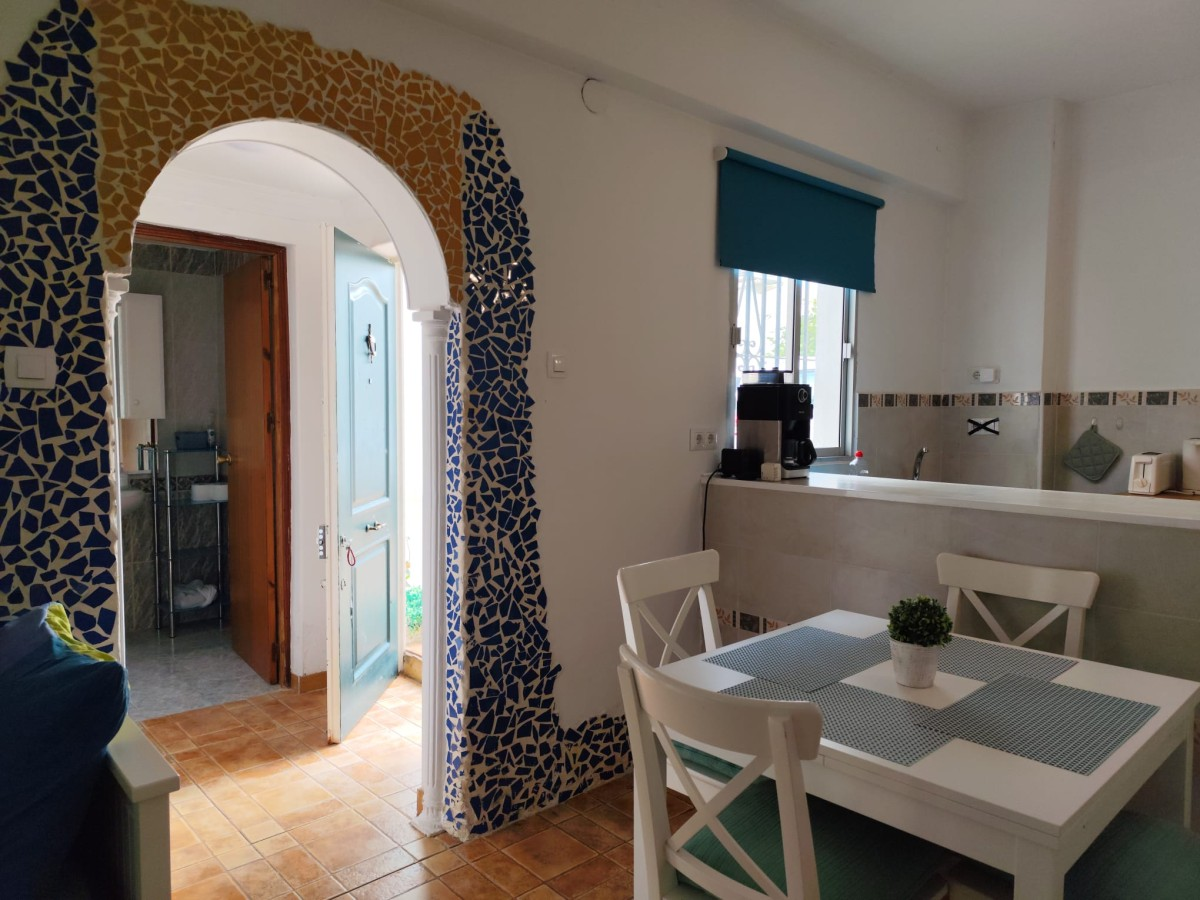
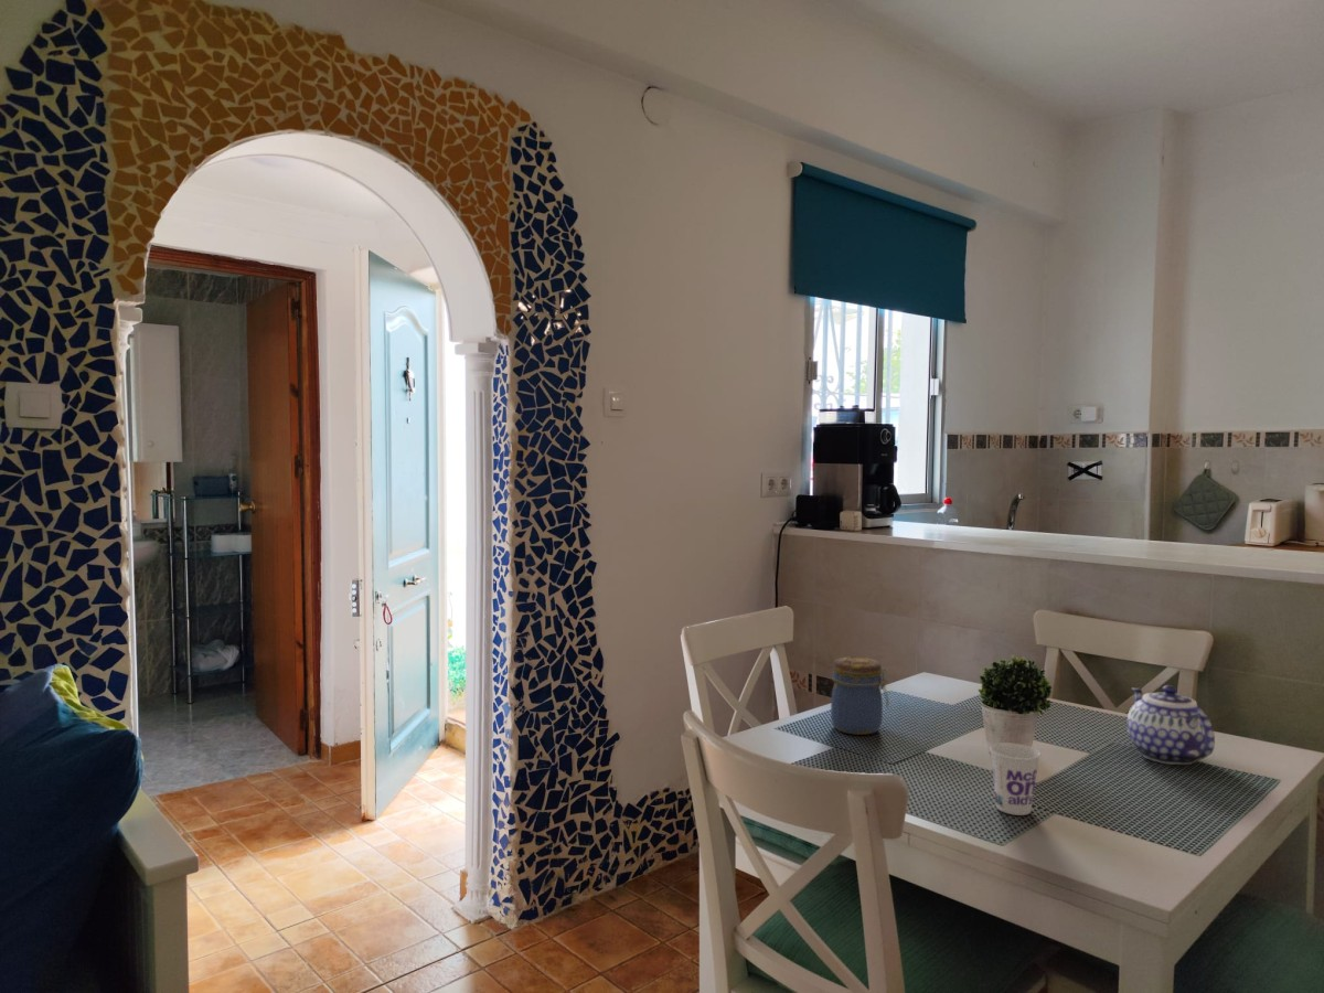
+ teapot [1127,684,1216,766]
+ cup [989,741,1042,816]
+ jar [830,655,889,736]
